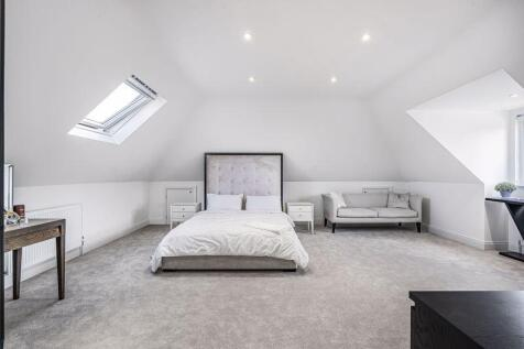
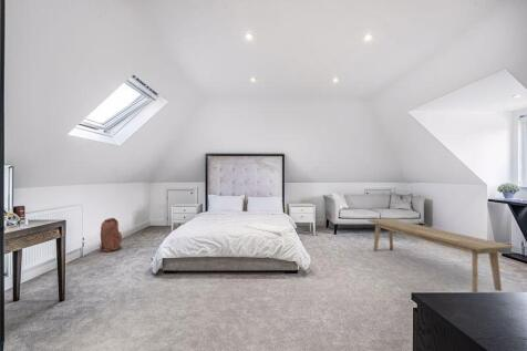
+ bench [366,218,515,293]
+ backpack [99,217,123,252]
